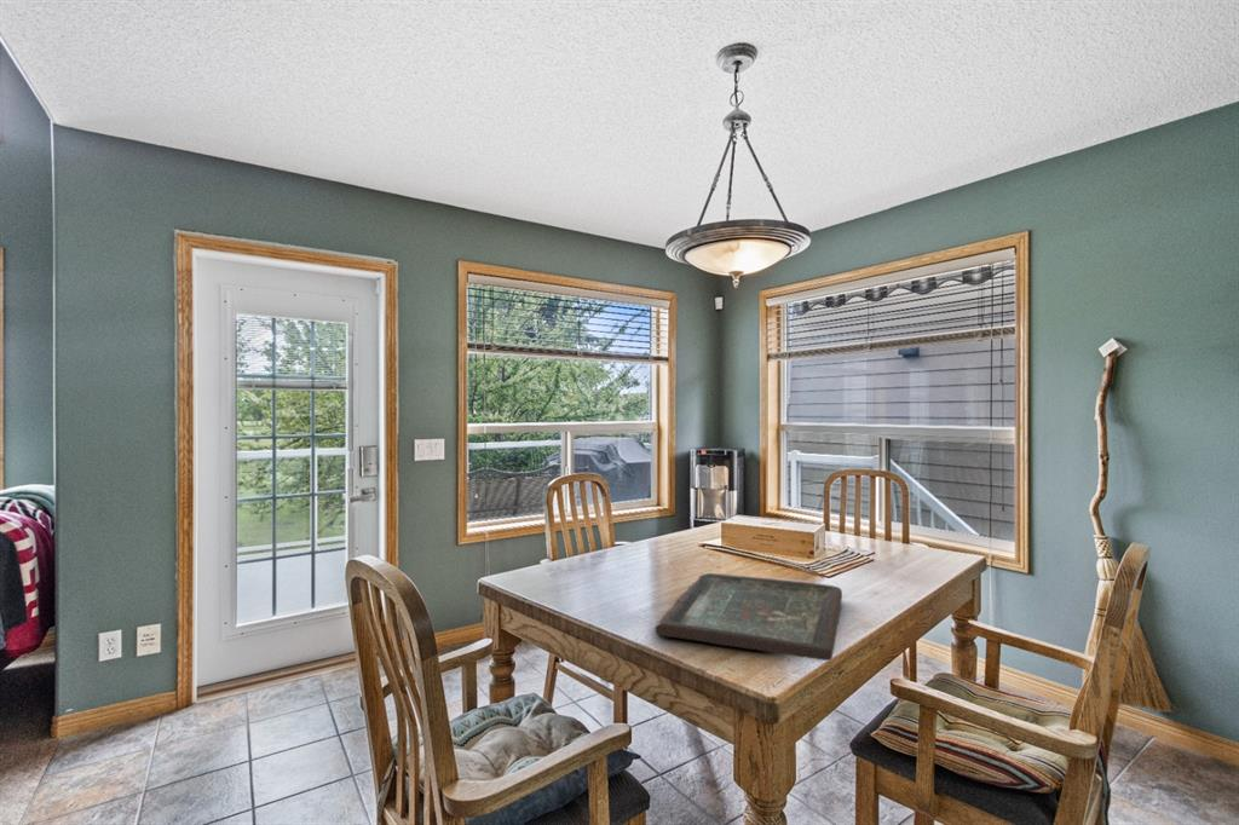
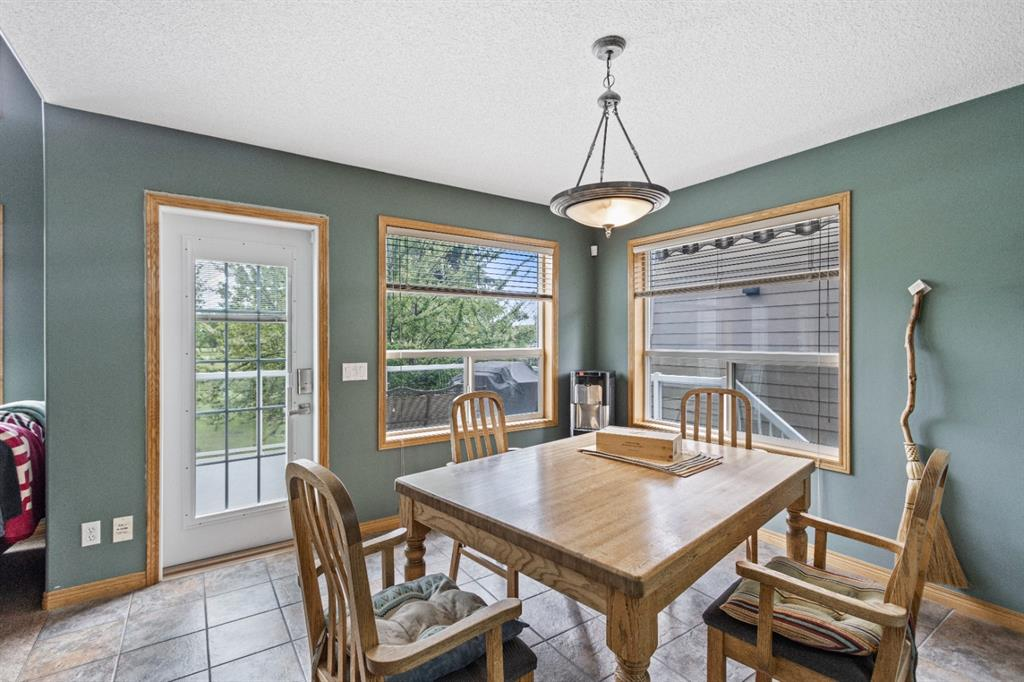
- board game [655,572,843,662]
